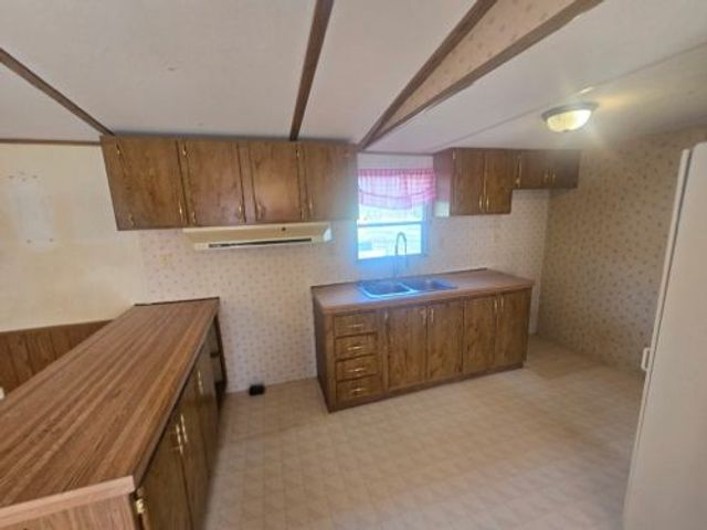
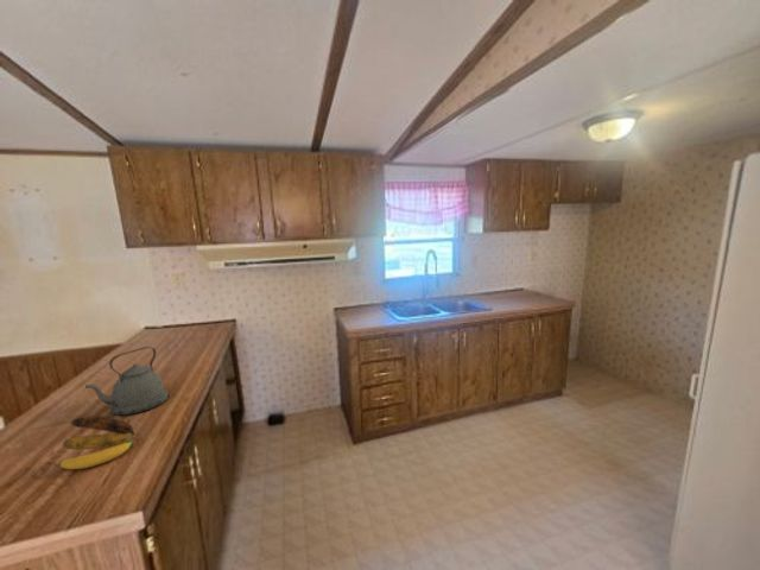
+ kettle [84,346,170,417]
+ banana [59,414,137,470]
